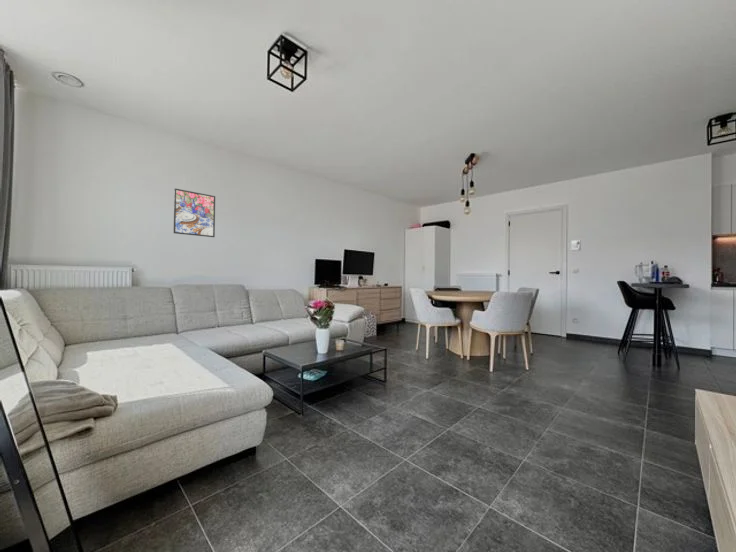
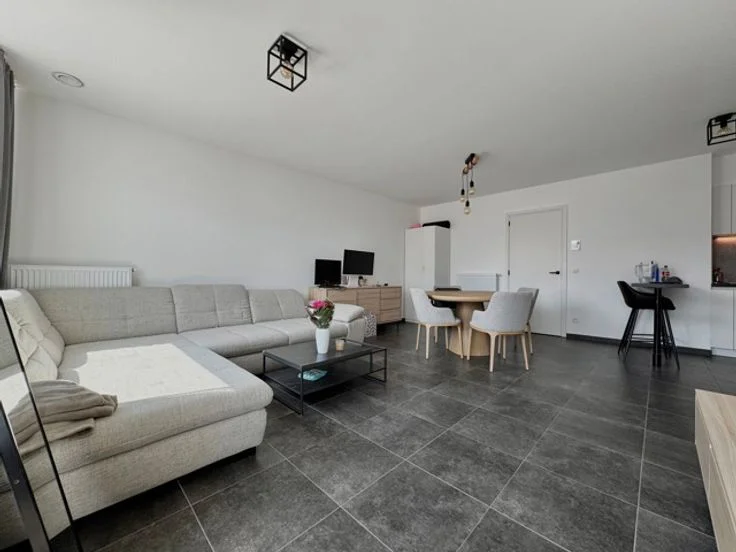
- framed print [173,188,216,238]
